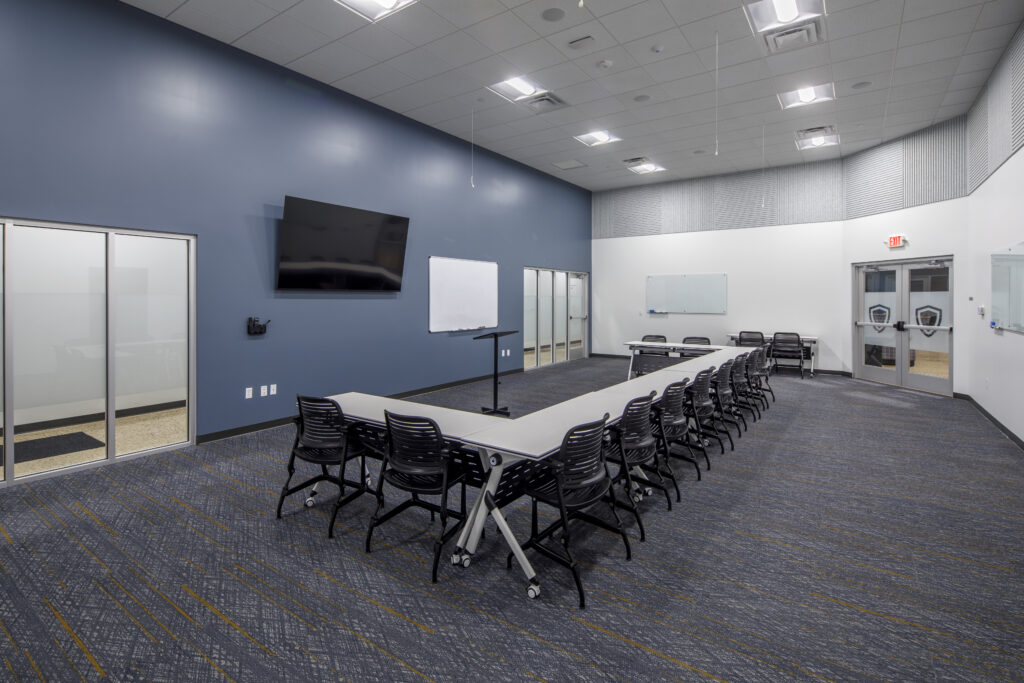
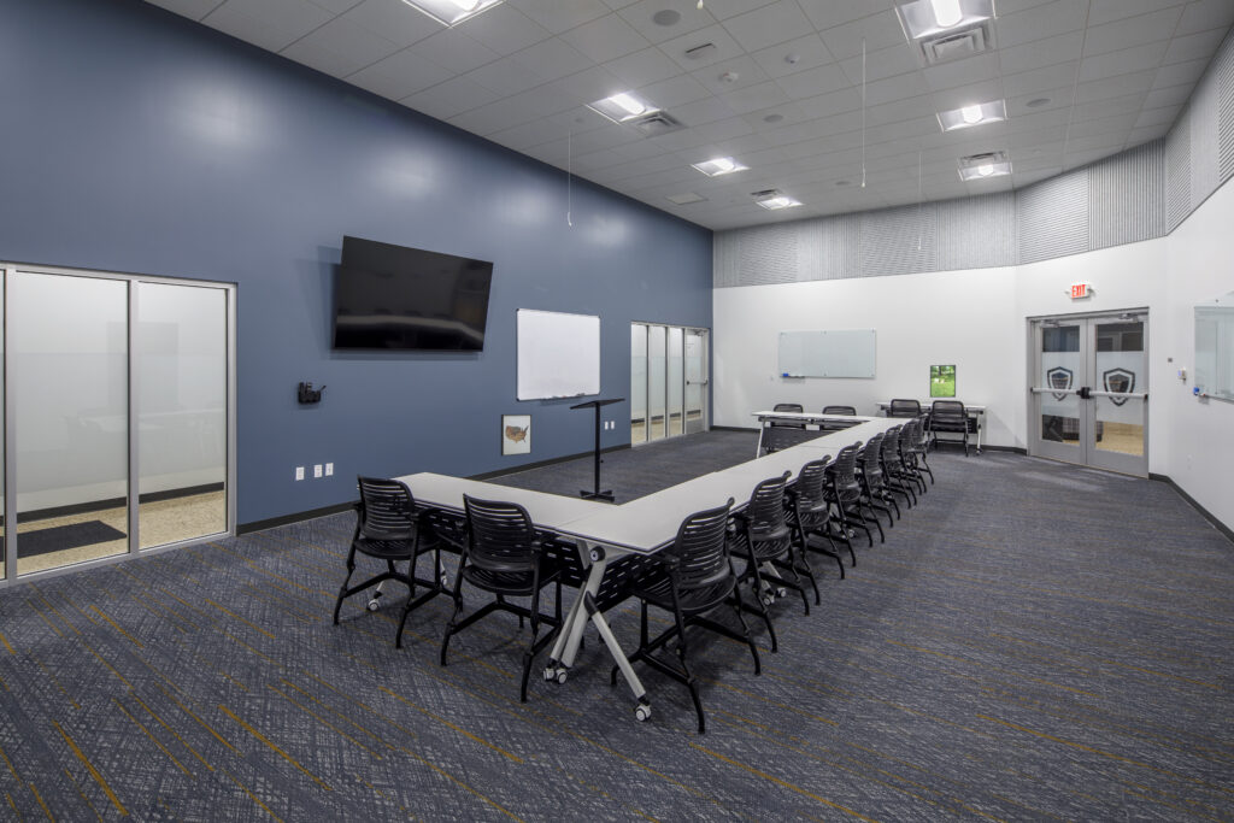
+ wall art [500,413,533,457]
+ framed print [929,364,957,399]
